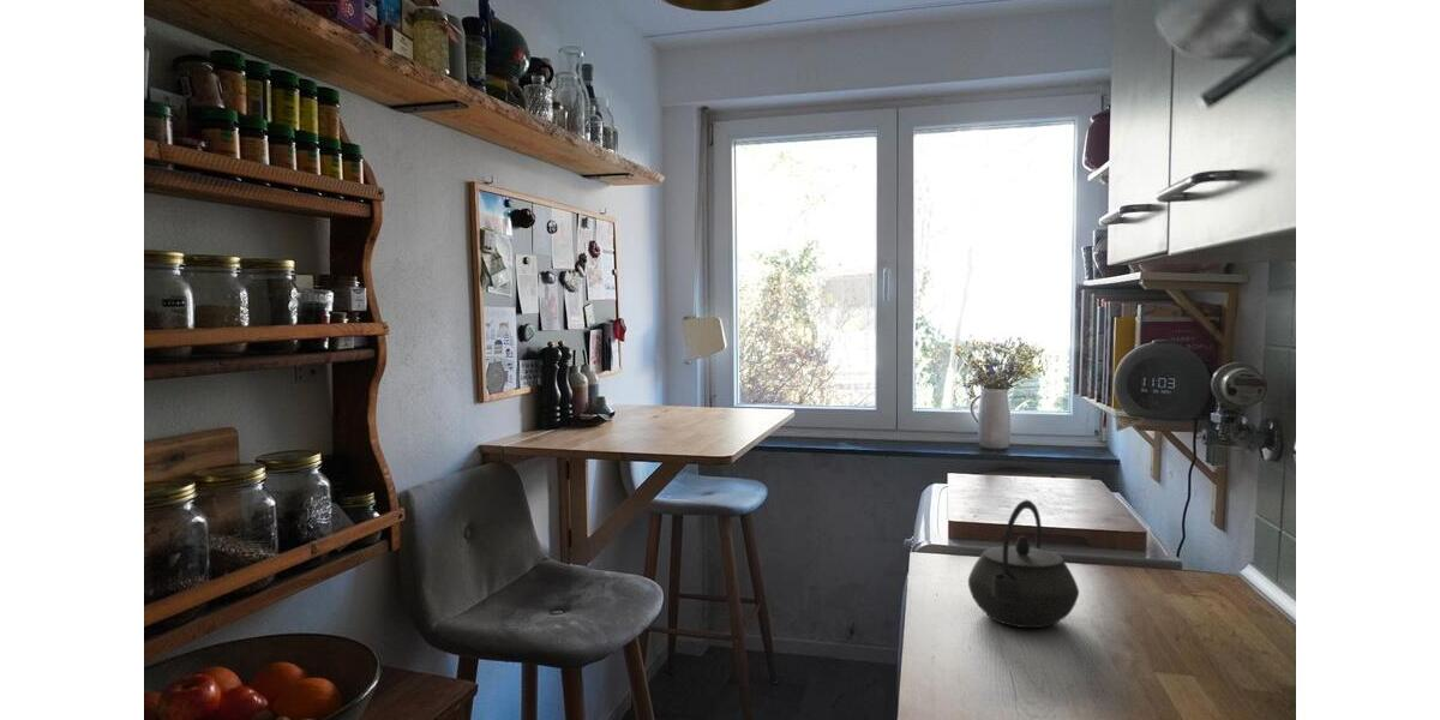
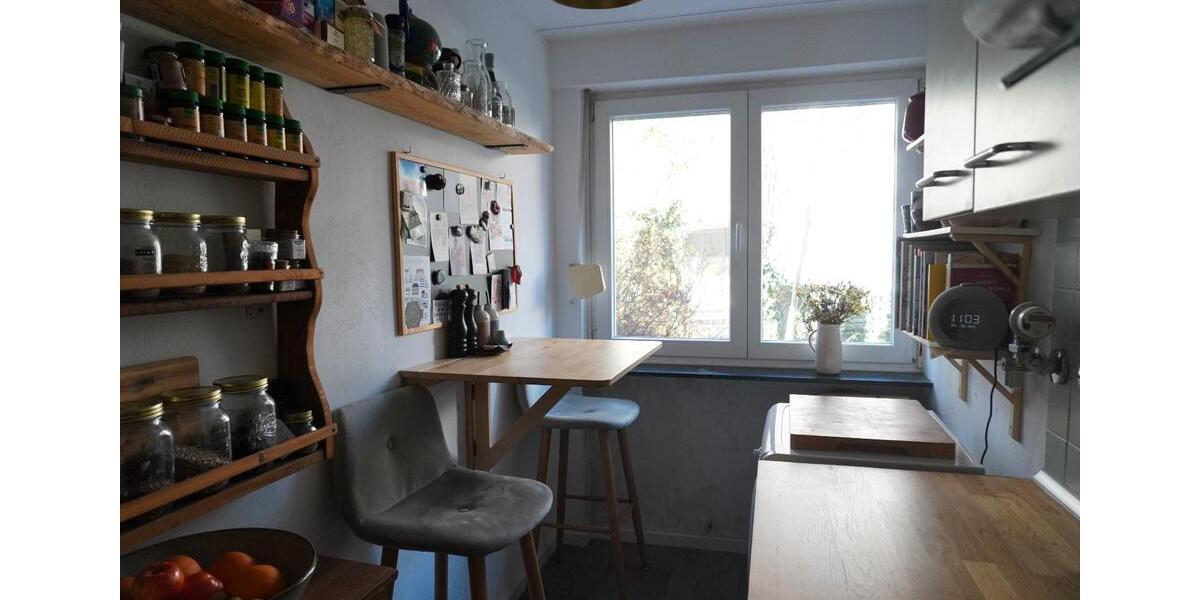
- kettle [967,499,1080,629]
